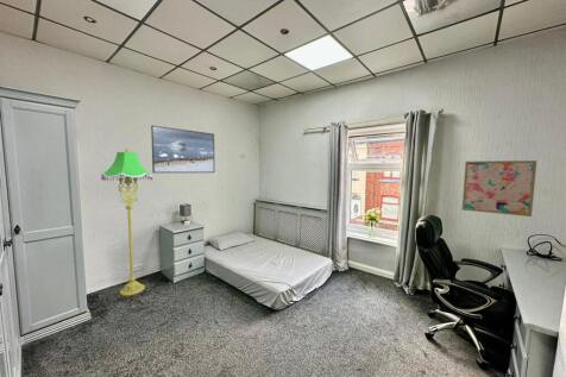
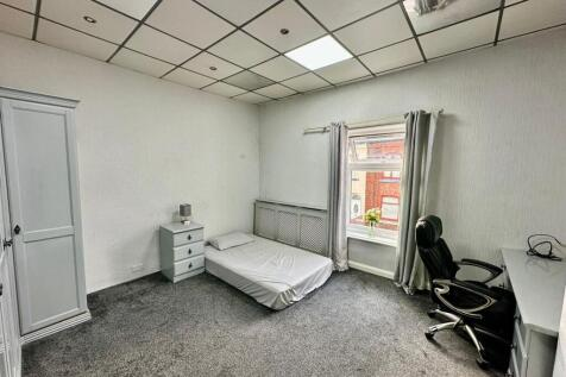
- wall art [461,159,537,218]
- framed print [150,124,215,174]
- floor lamp [100,147,153,296]
